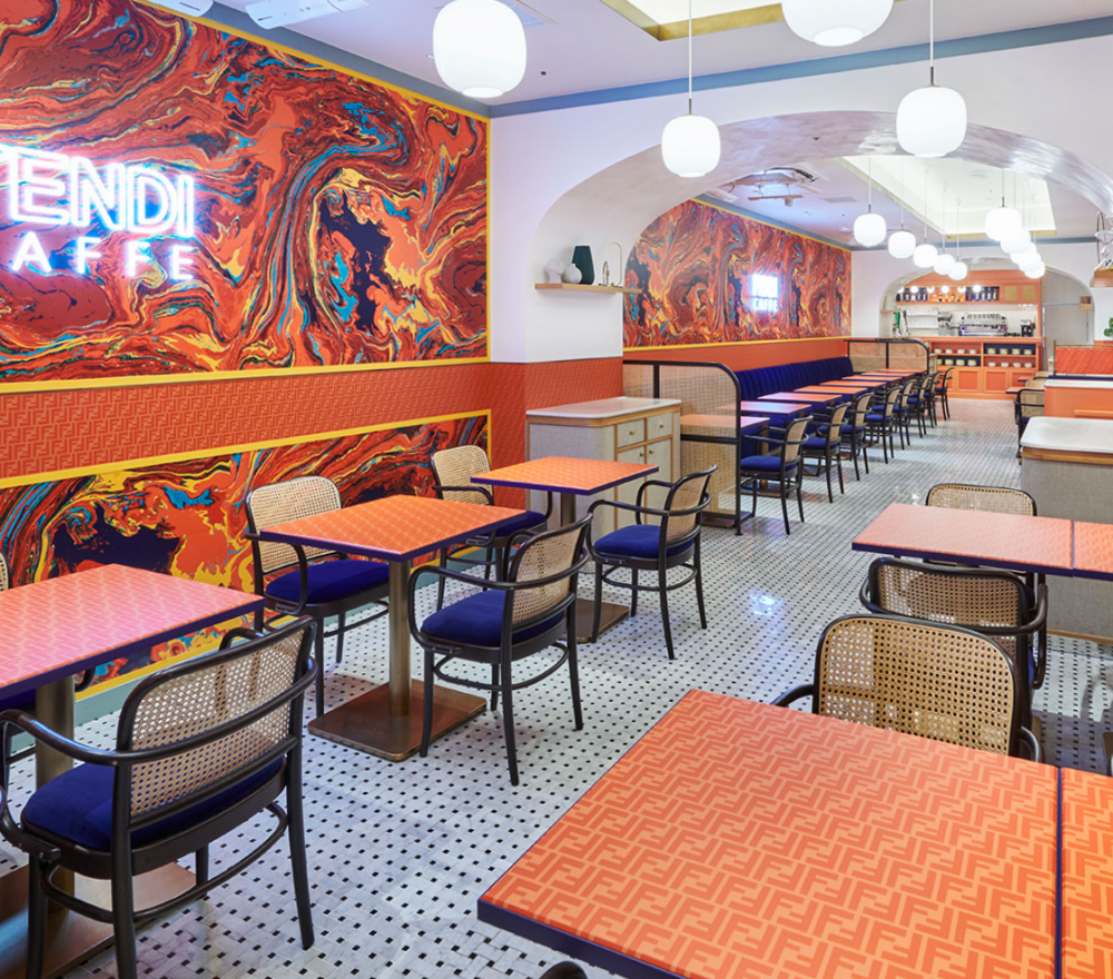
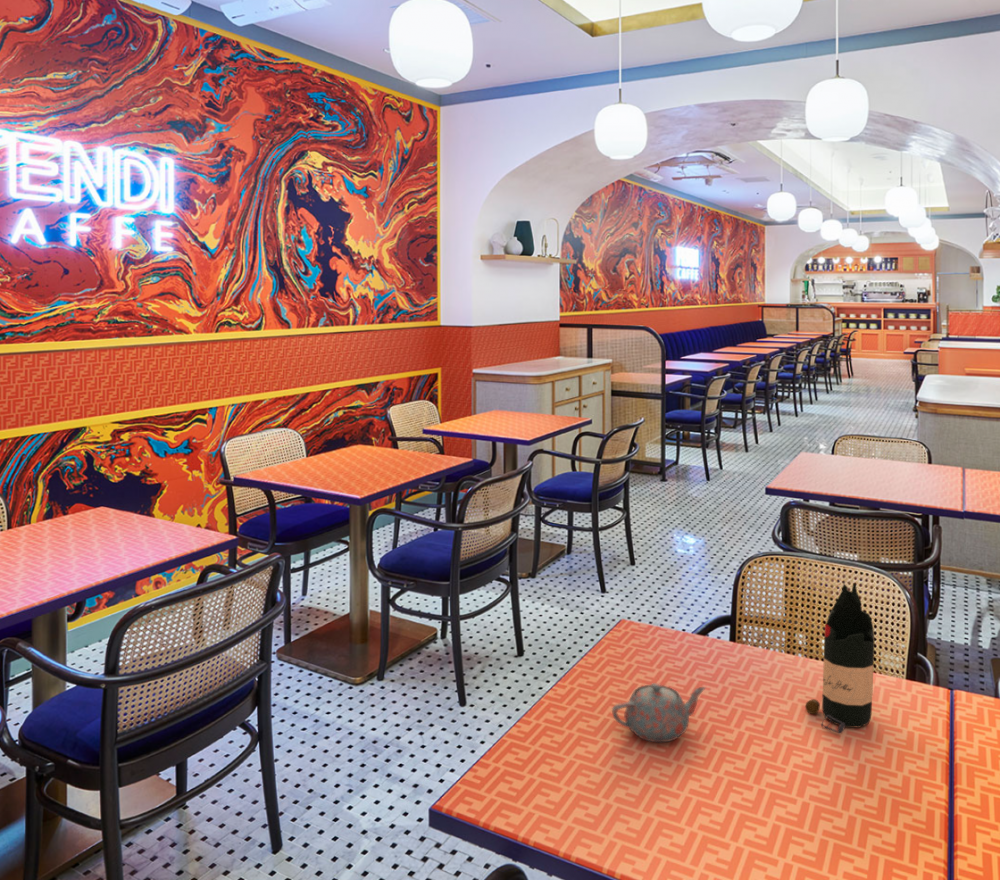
+ bottle [804,582,875,735]
+ teapot [611,682,707,743]
